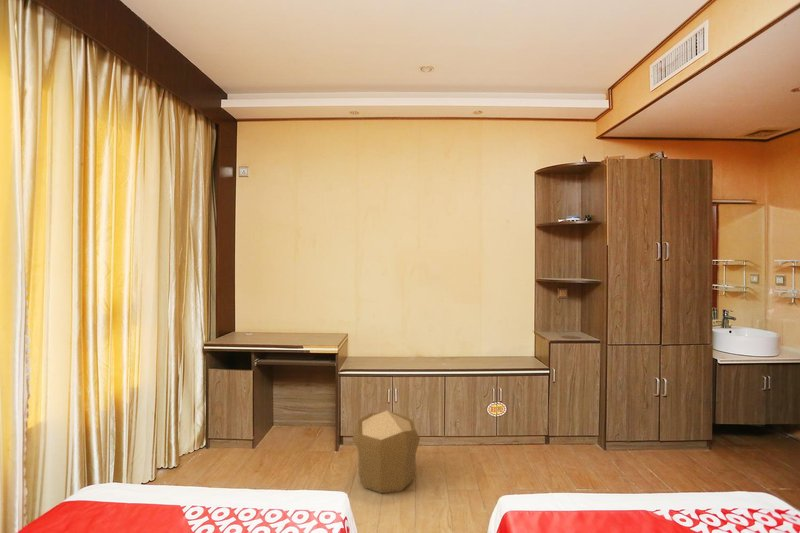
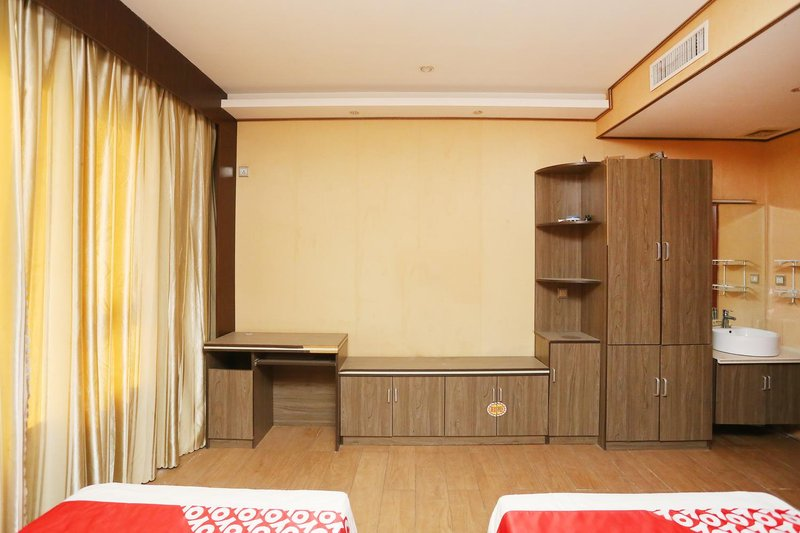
- pouf [351,410,421,494]
